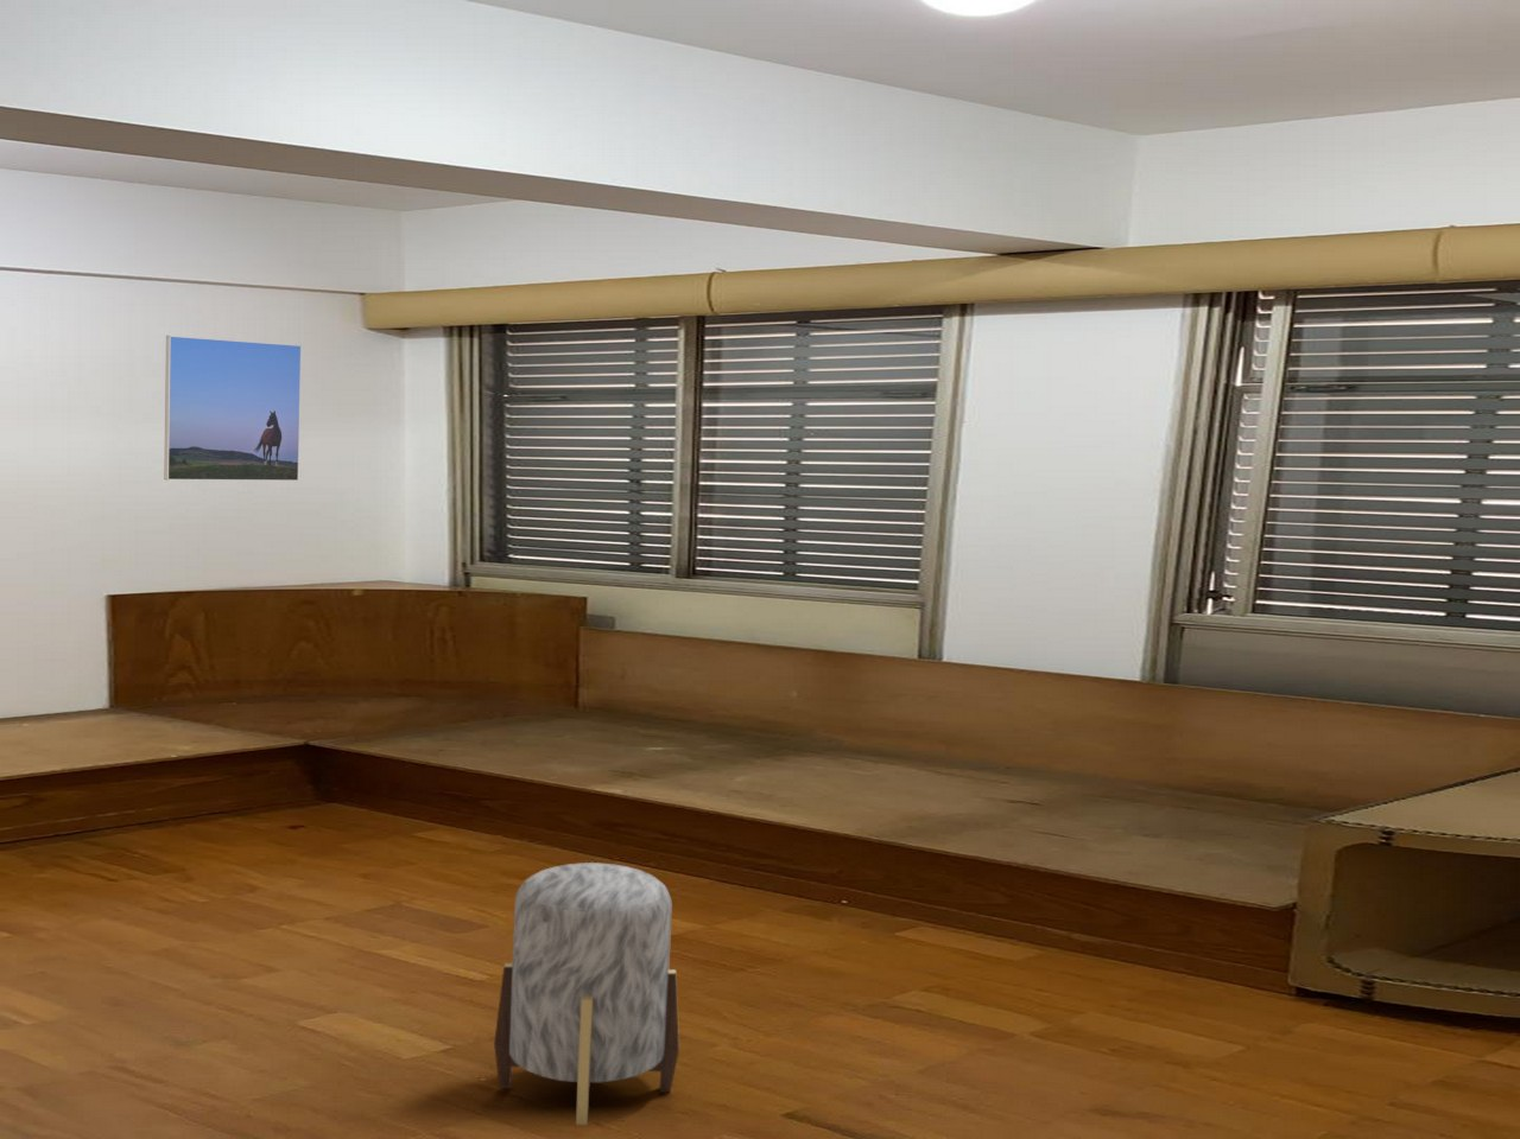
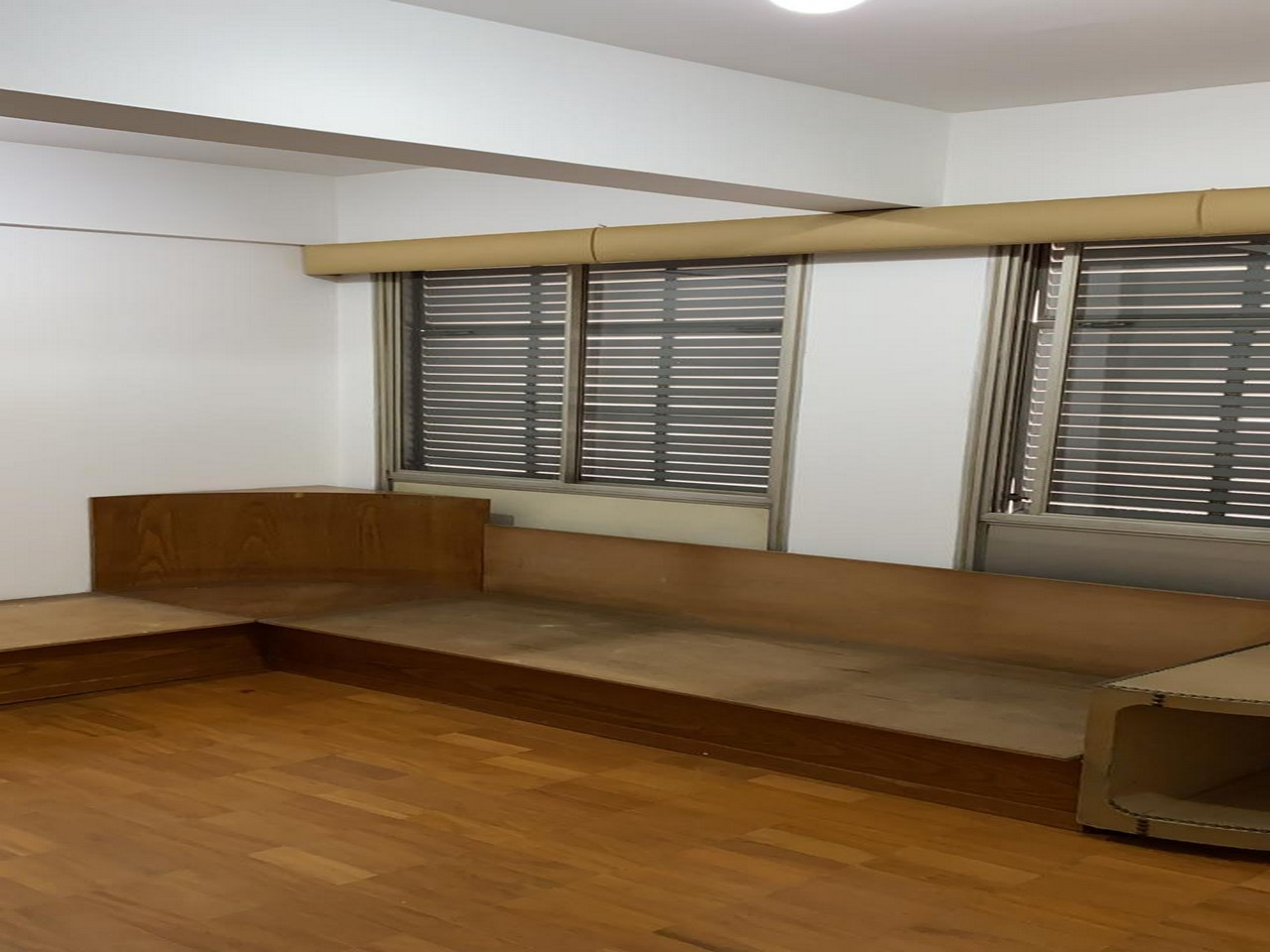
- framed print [163,335,303,482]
- stool [493,861,681,1126]
